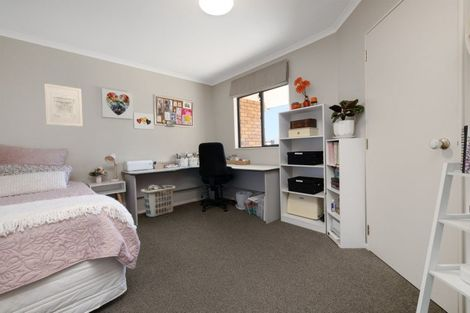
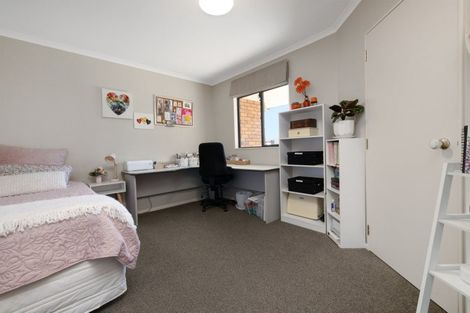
- wall art [44,83,84,127]
- clothes hamper [140,182,176,218]
